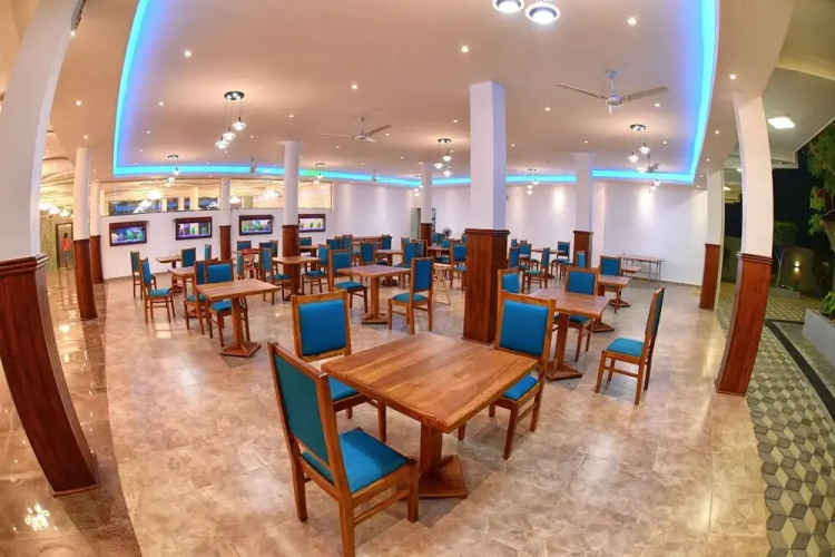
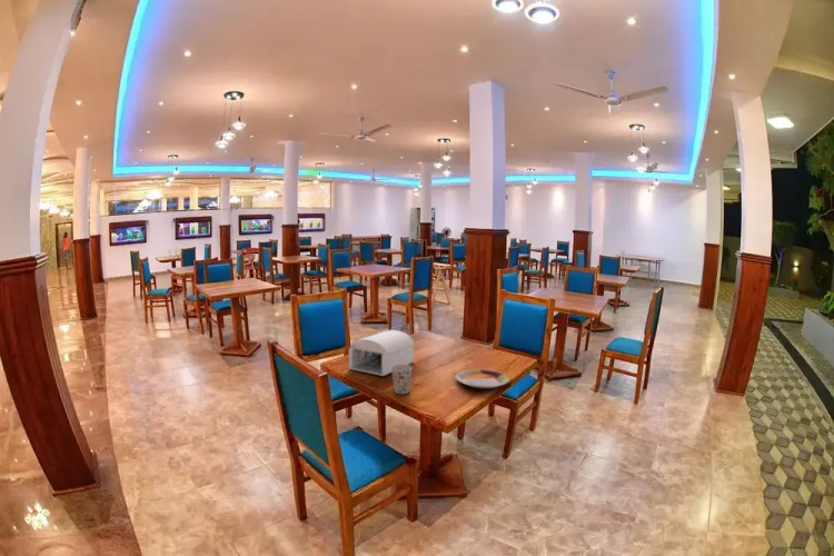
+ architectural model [348,329,415,377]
+ cup [391,364,414,395]
+ plate [454,368,510,389]
